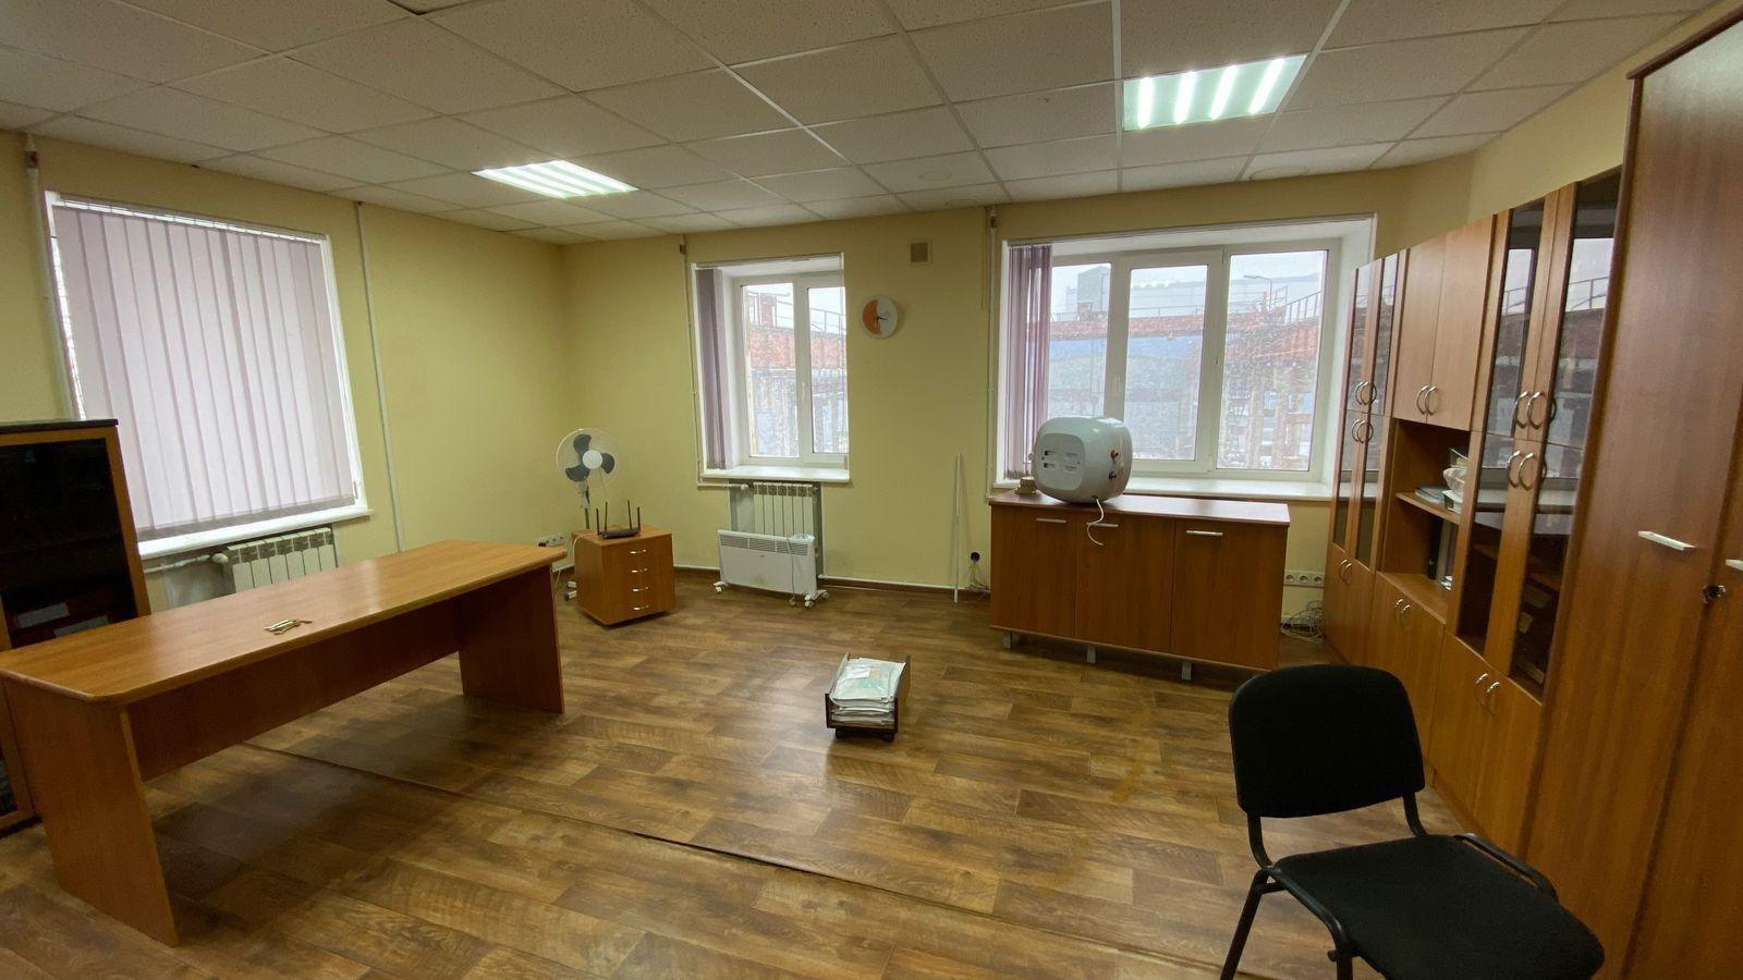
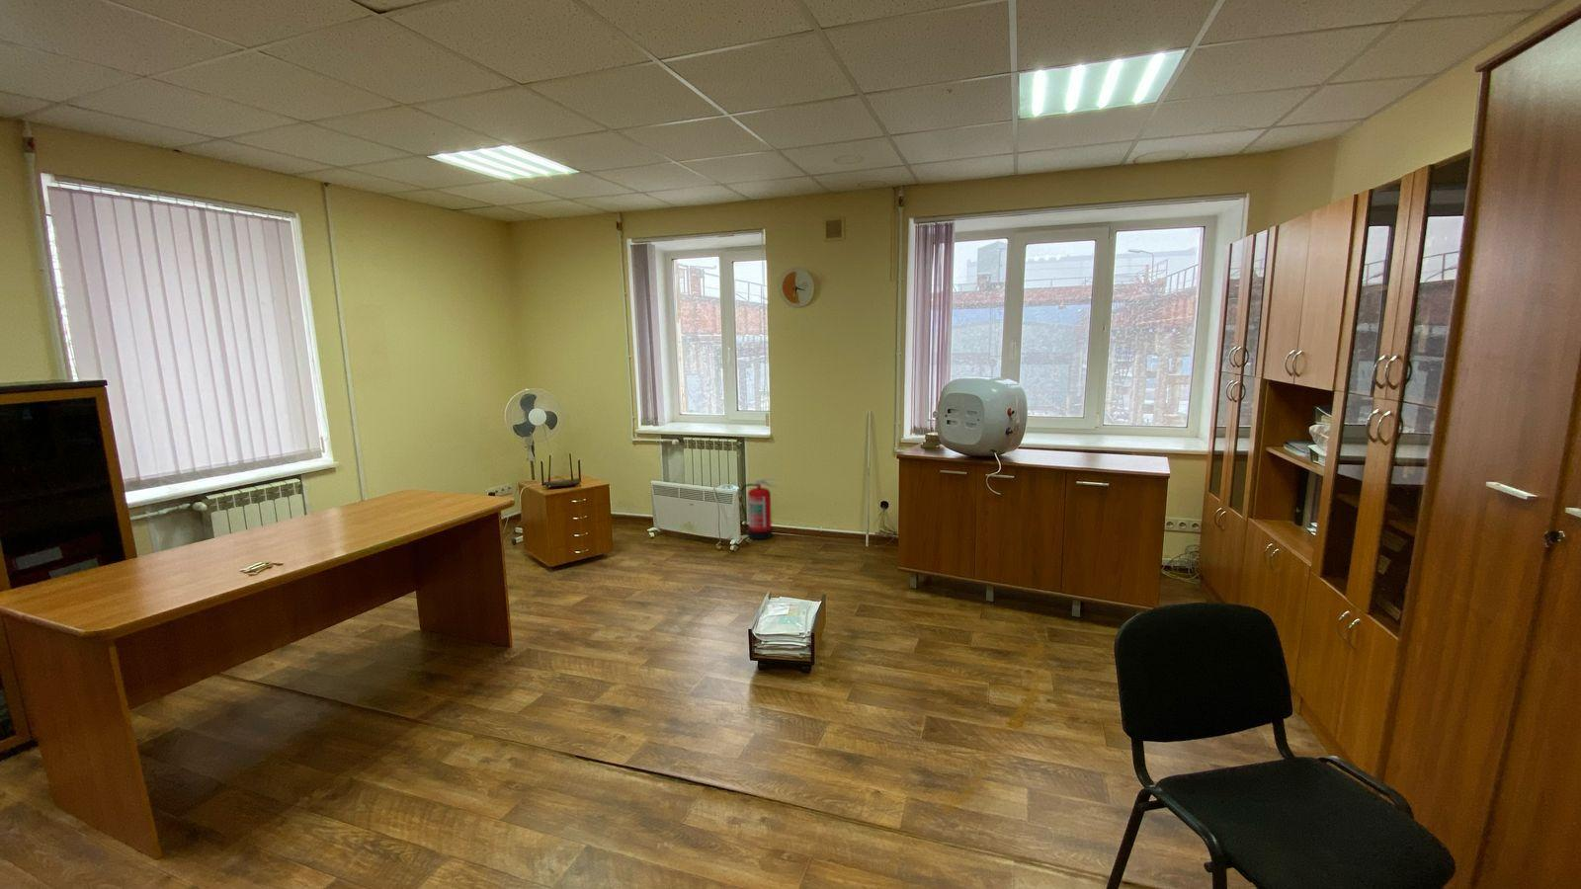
+ fire extinguisher [739,478,781,541]
